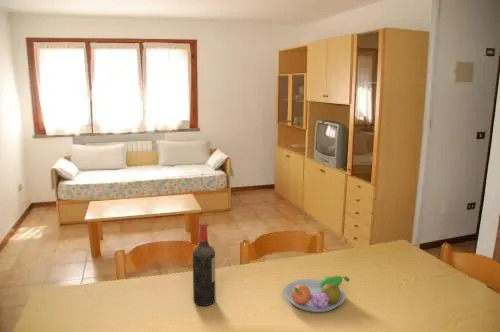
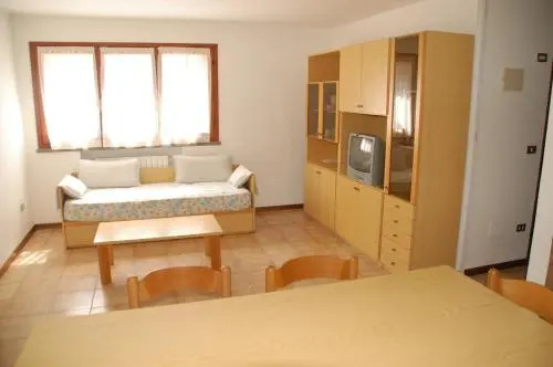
- wine bottle [192,221,216,307]
- fruit bowl [282,275,351,313]
